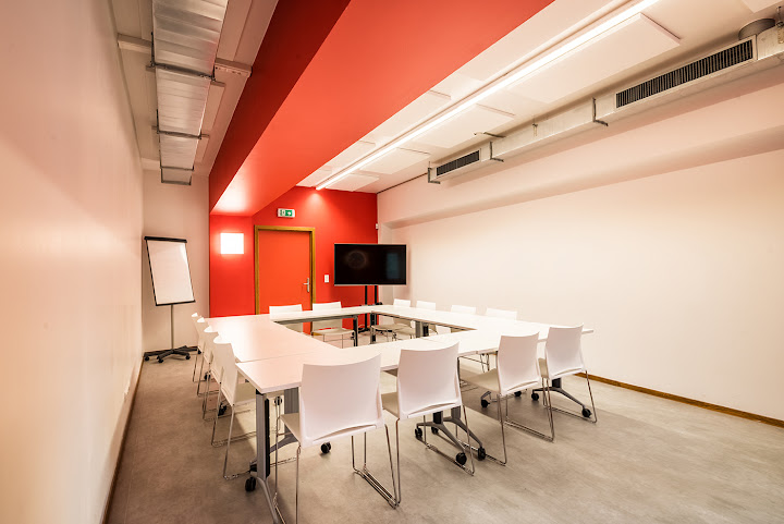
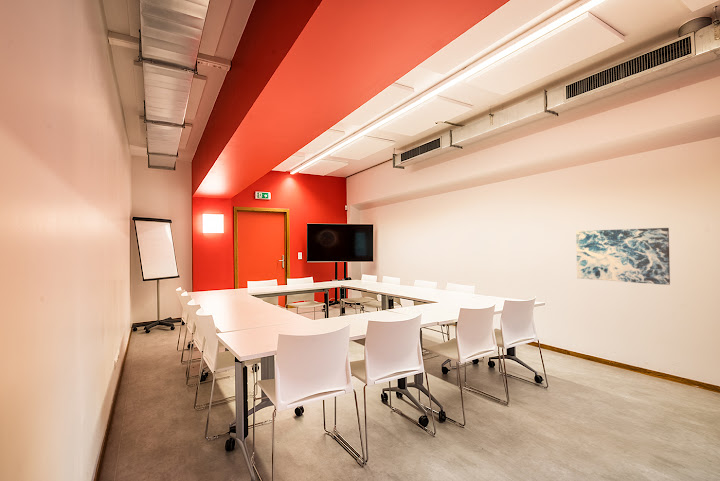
+ wall art [575,227,671,286]
